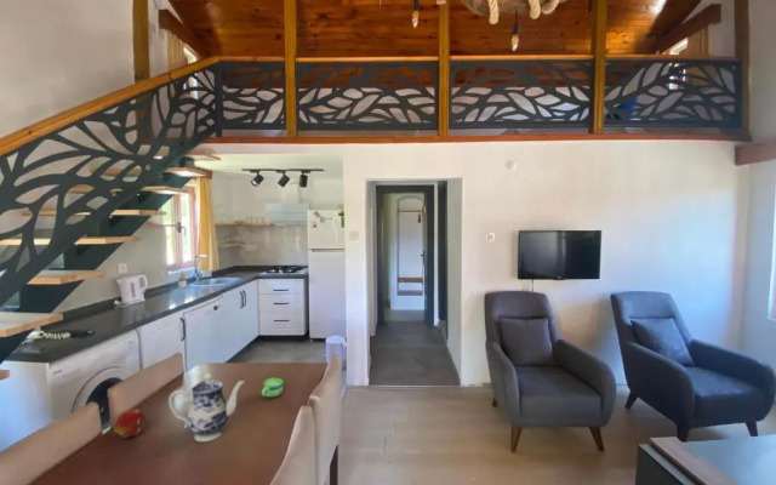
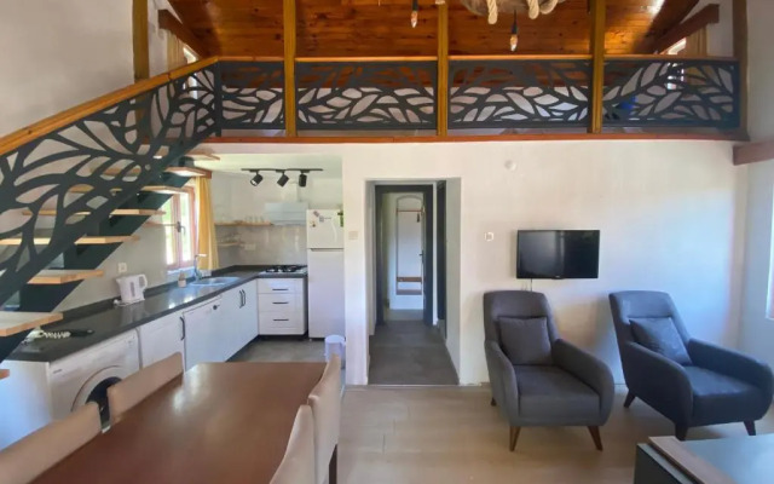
- cup [261,377,284,399]
- fruit [113,407,147,439]
- teapot [167,372,246,443]
